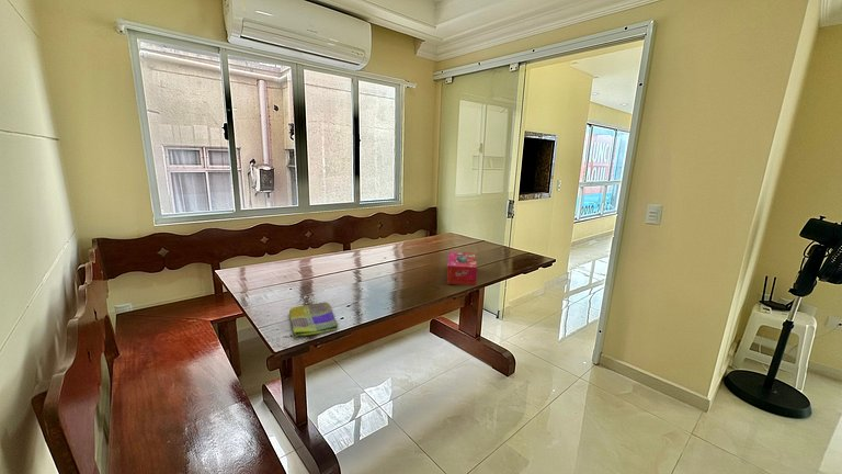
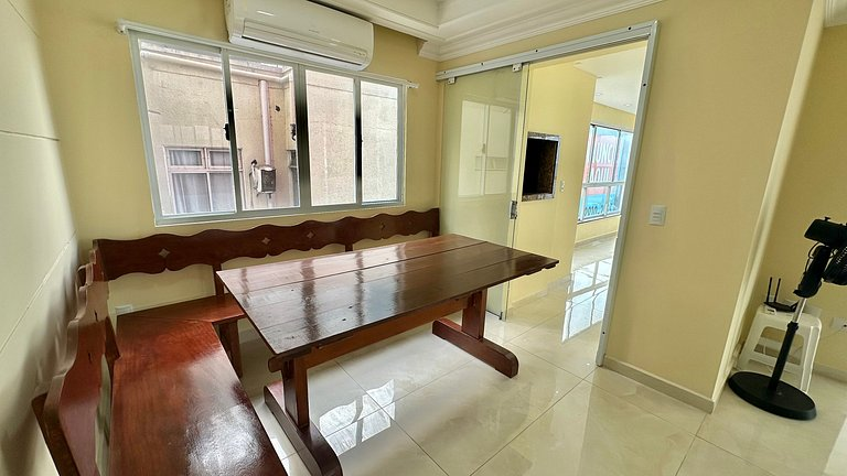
- tissue box [446,250,478,286]
- dish towel [288,301,339,337]
